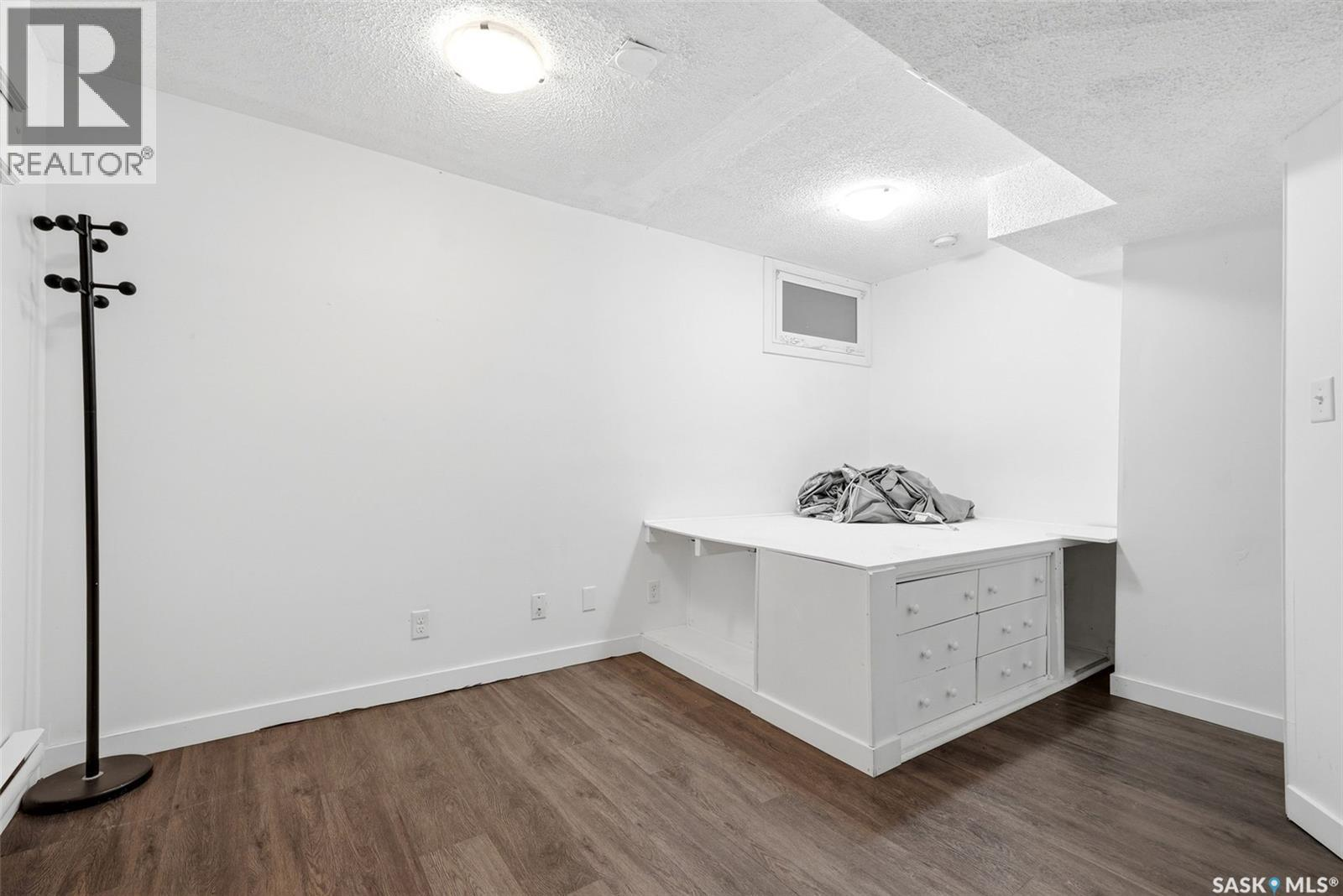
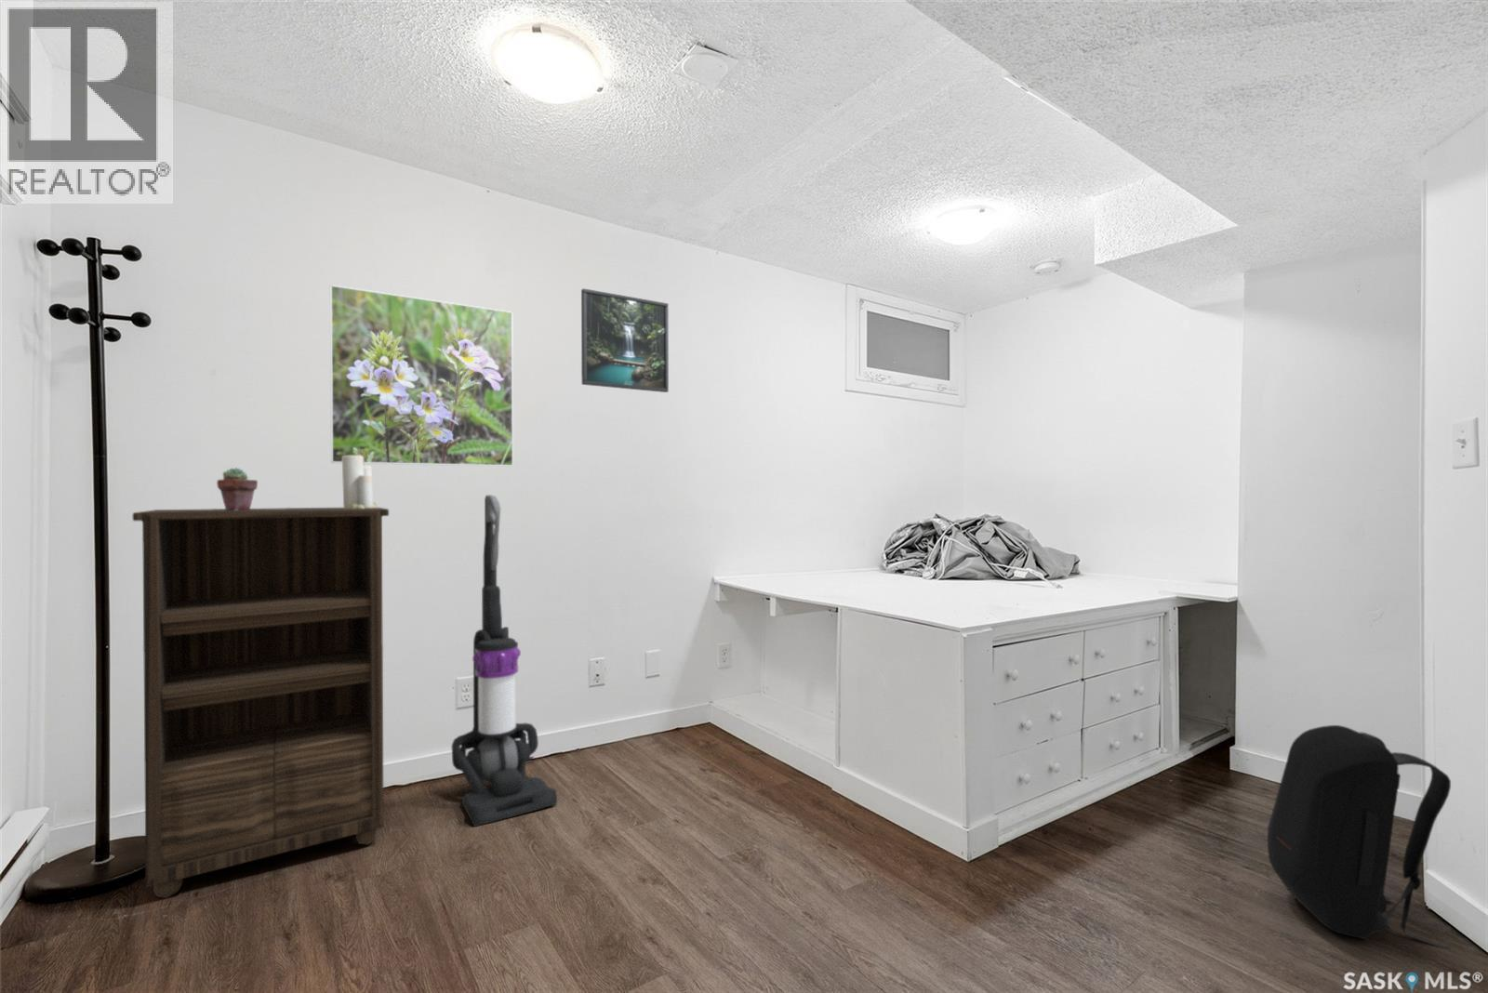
+ candle [341,455,379,509]
+ potted succulent [216,467,258,511]
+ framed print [581,287,669,393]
+ vacuum cleaner [450,494,558,828]
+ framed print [329,284,514,468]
+ backpack [1266,725,1453,951]
+ bookshelf [132,506,390,899]
